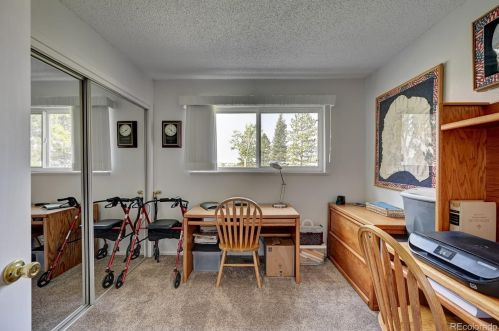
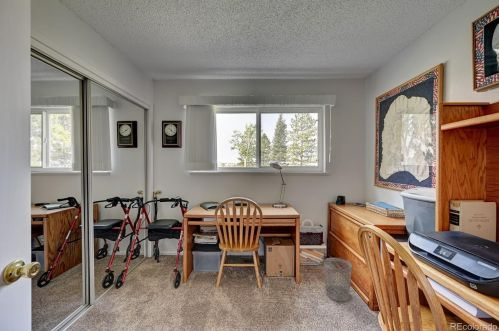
+ wastebasket [323,257,353,303]
